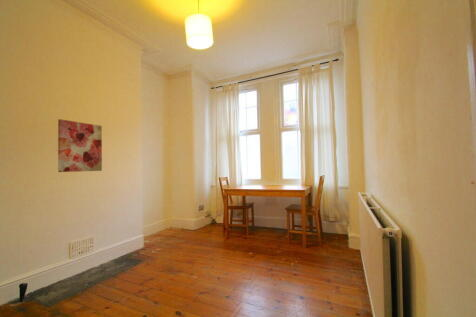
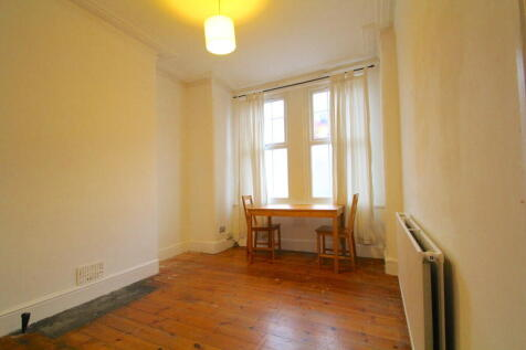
- wall art [57,118,103,173]
